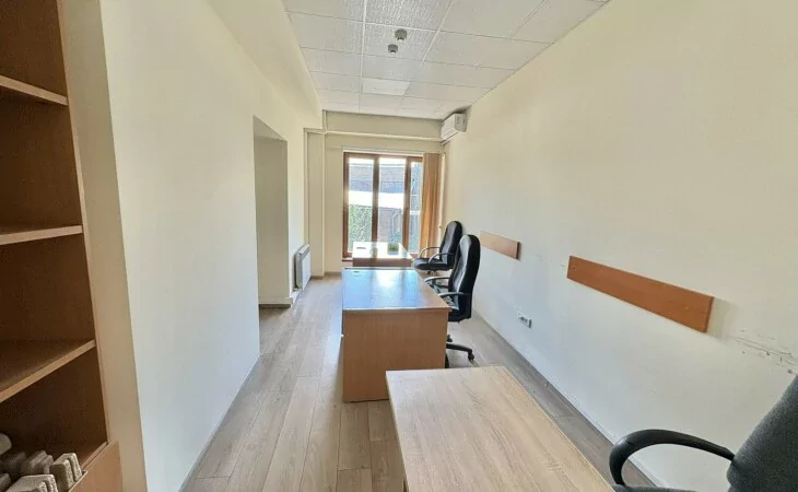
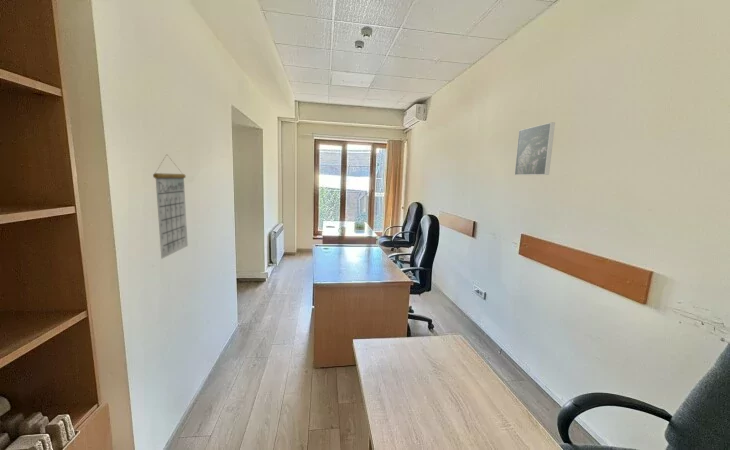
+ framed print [514,121,556,176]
+ calendar [152,155,189,260]
